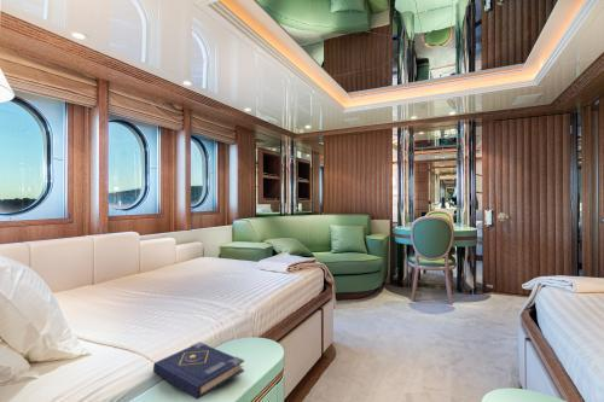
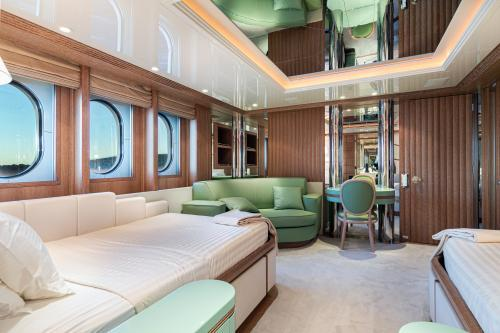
- book [152,340,245,401]
